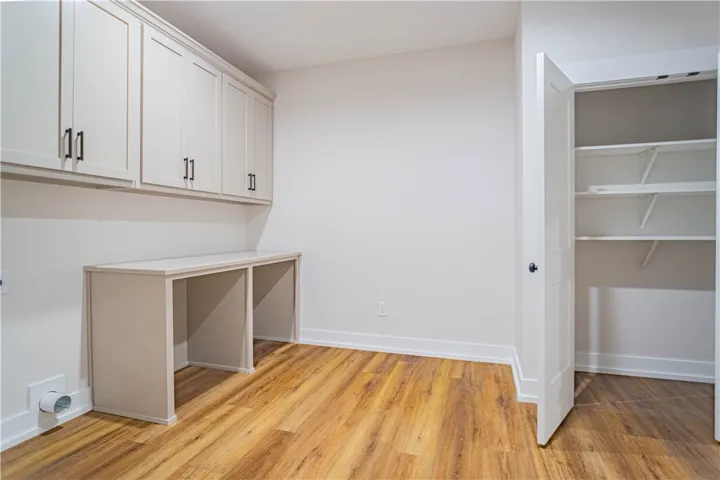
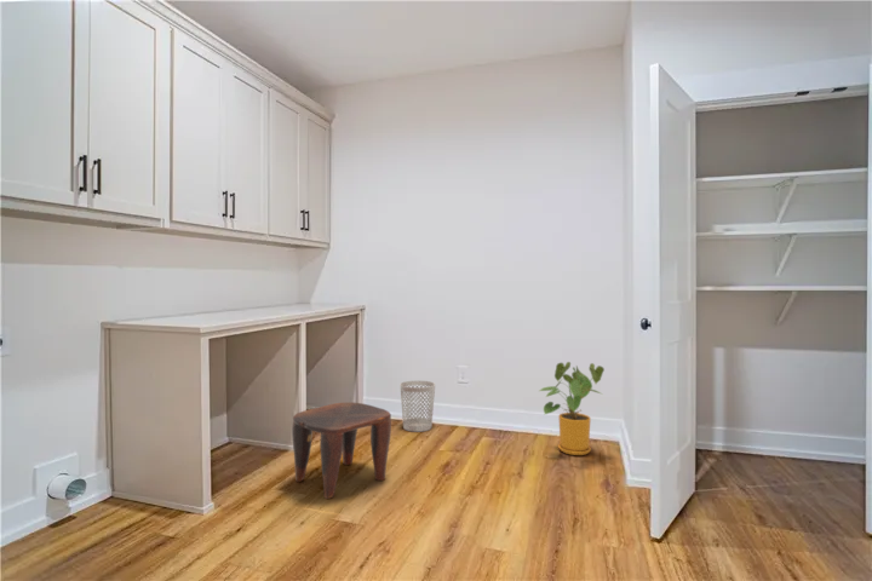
+ house plant [539,361,606,456]
+ wastebasket [398,380,436,433]
+ stool [291,402,392,500]
